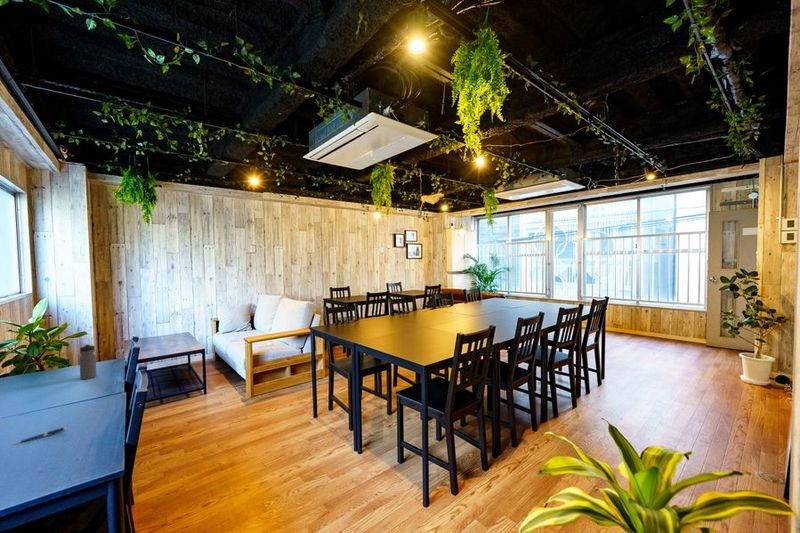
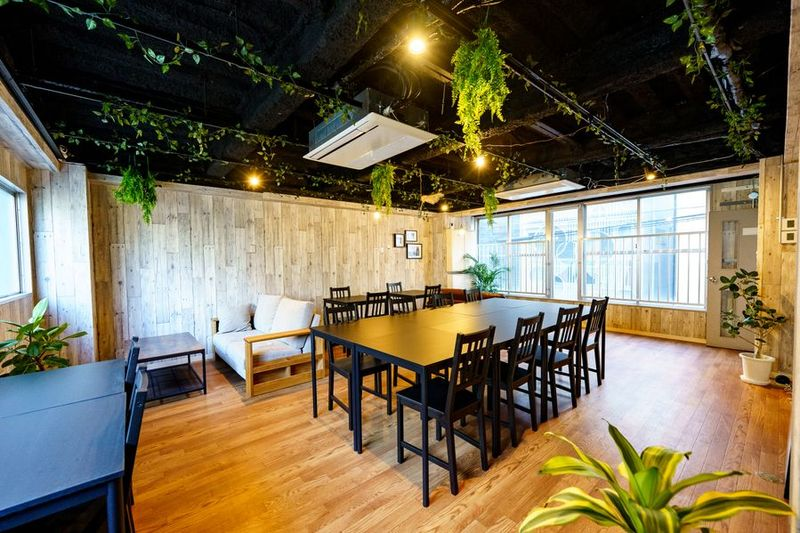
- pen [13,426,67,445]
- water bottle [78,343,97,380]
